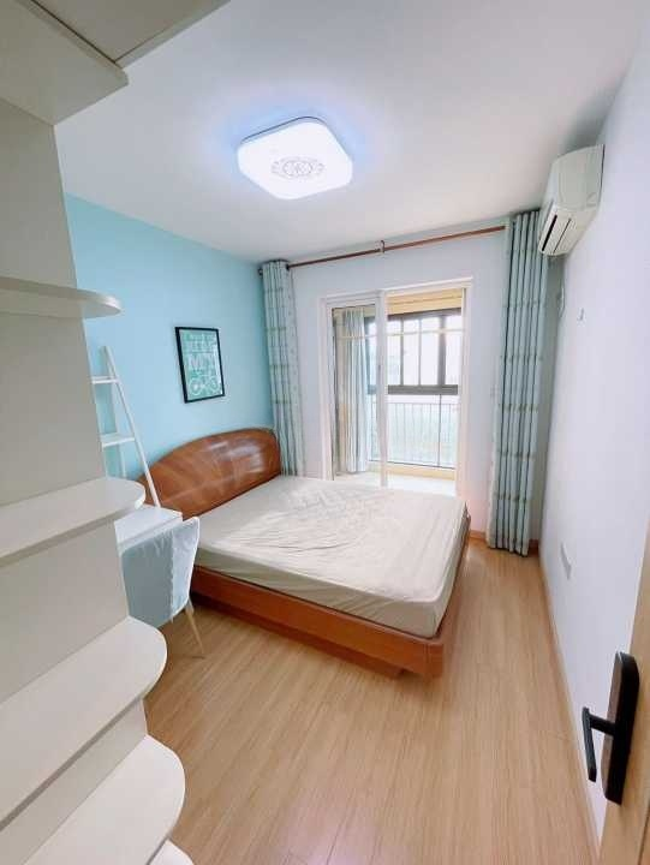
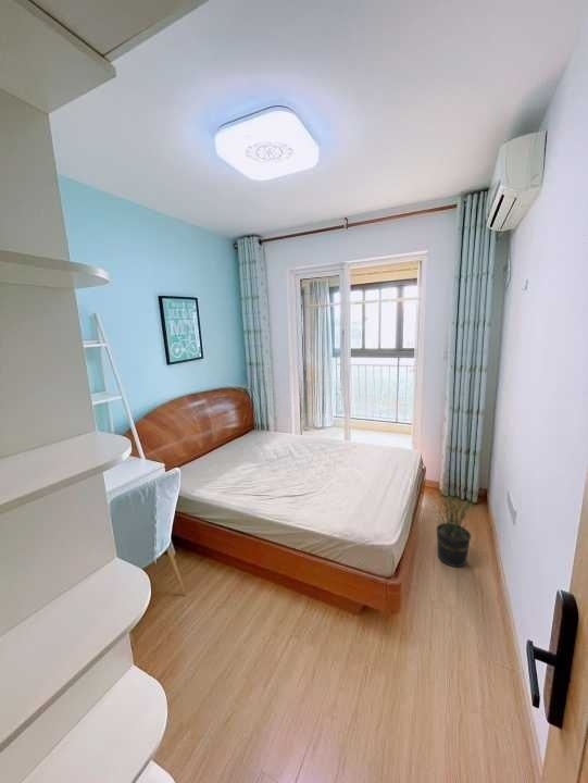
+ potted plant [428,470,490,568]
